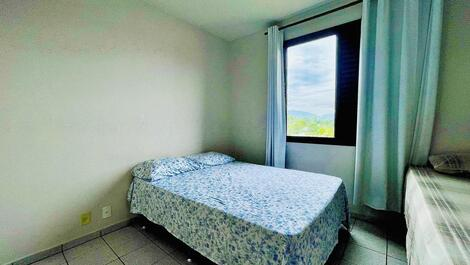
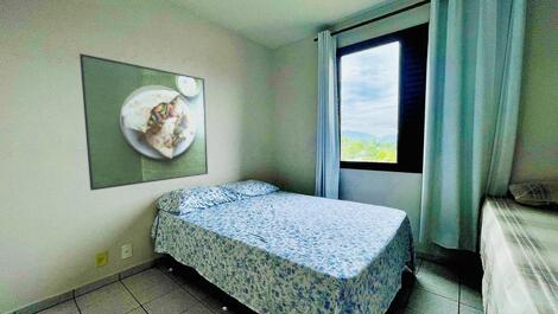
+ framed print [78,52,209,192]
